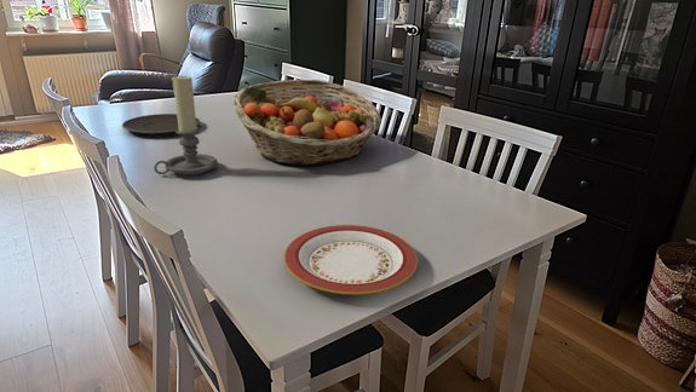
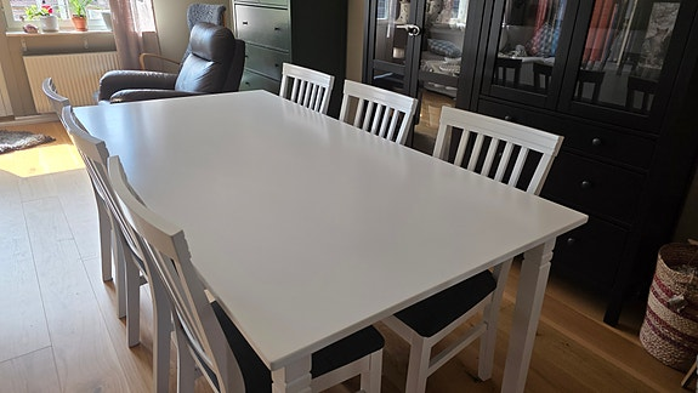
- plate [283,224,419,296]
- fruit basket [232,79,382,167]
- candle holder [153,74,219,177]
- plate [121,113,201,136]
